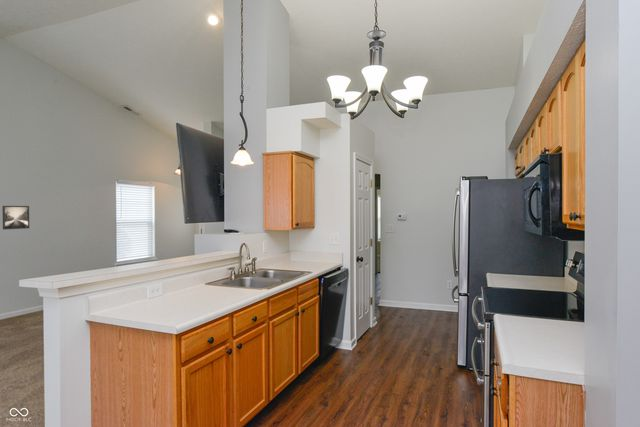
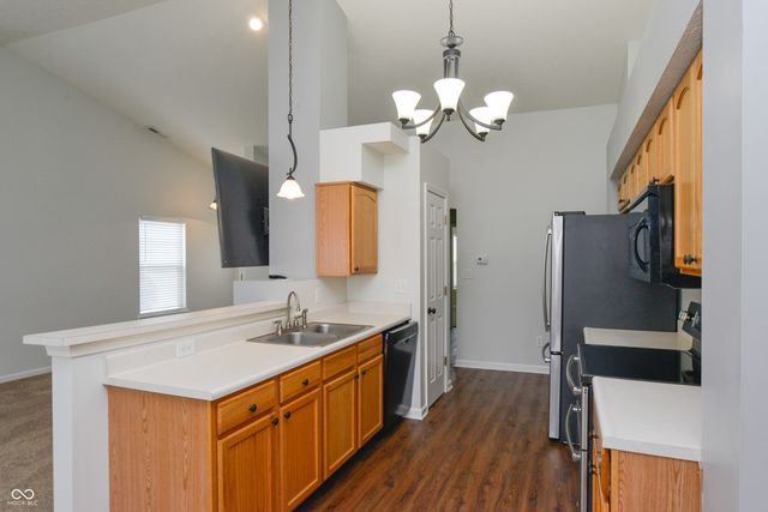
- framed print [2,205,30,230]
